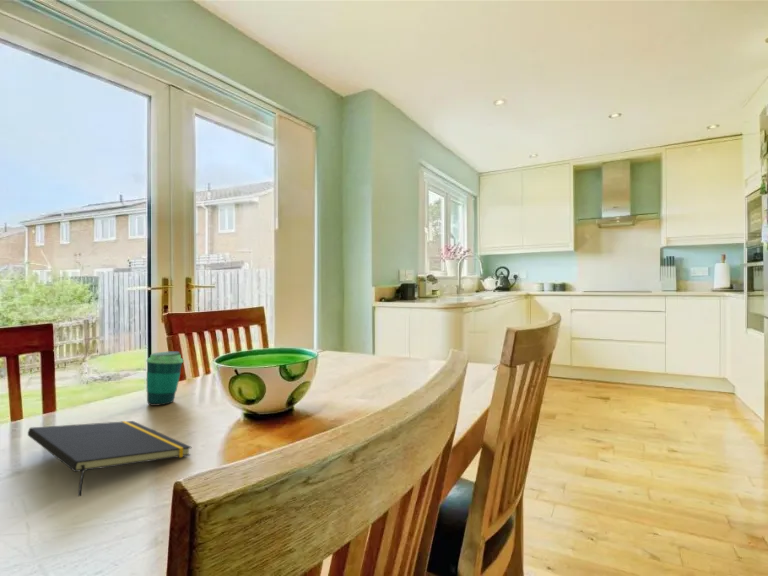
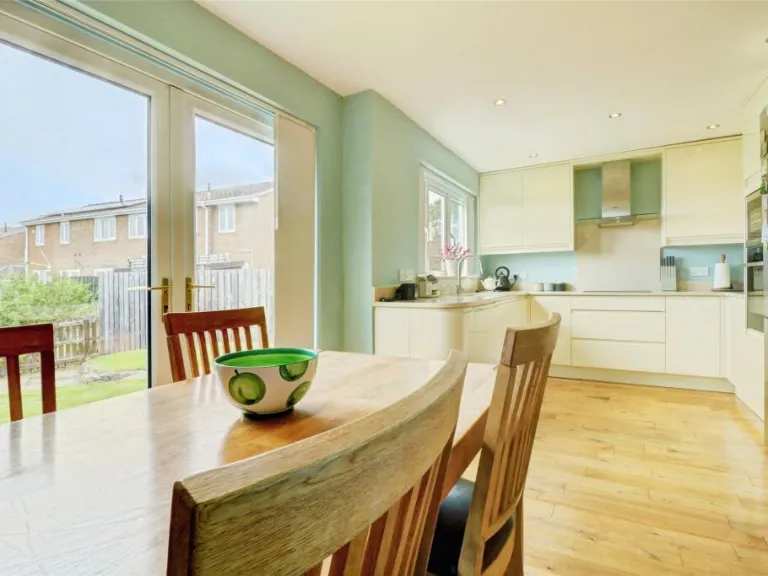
- notepad [27,420,192,497]
- cup [146,350,184,407]
